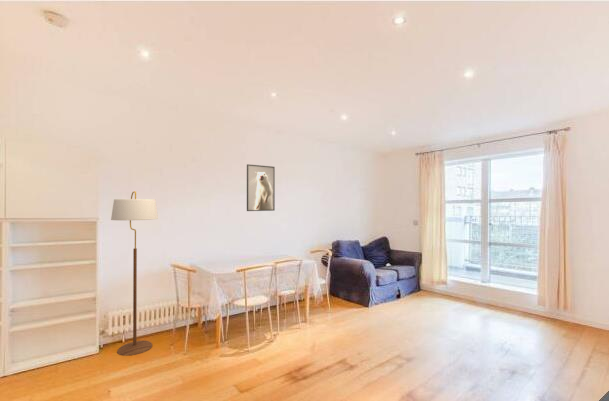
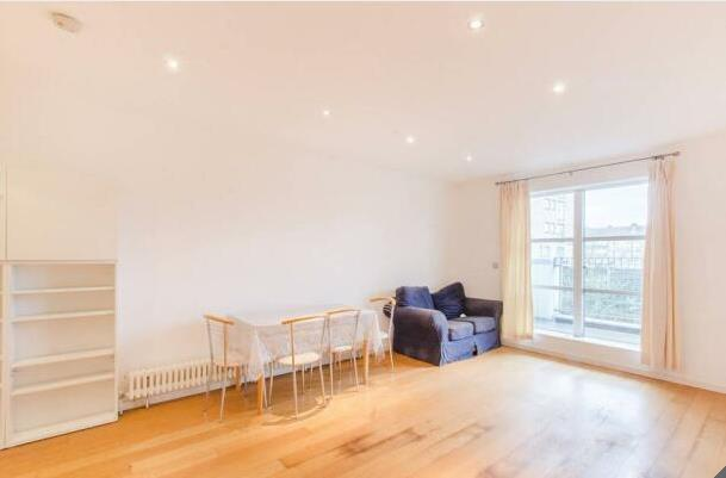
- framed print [246,163,276,212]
- floor lamp [110,190,159,357]
